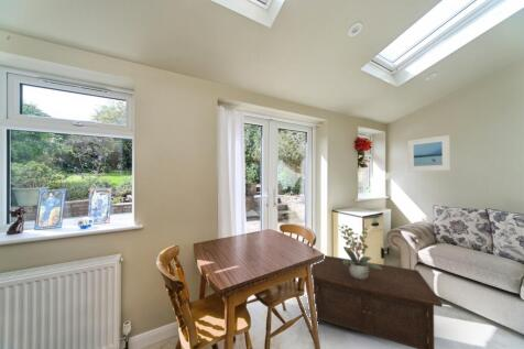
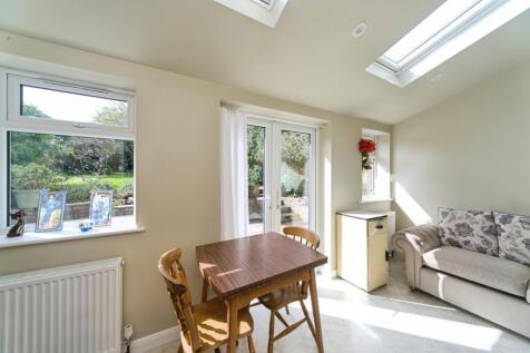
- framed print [406,134,451,173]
- cabinet [310,254,444,349]
- potted plant [337,223,382,280]
